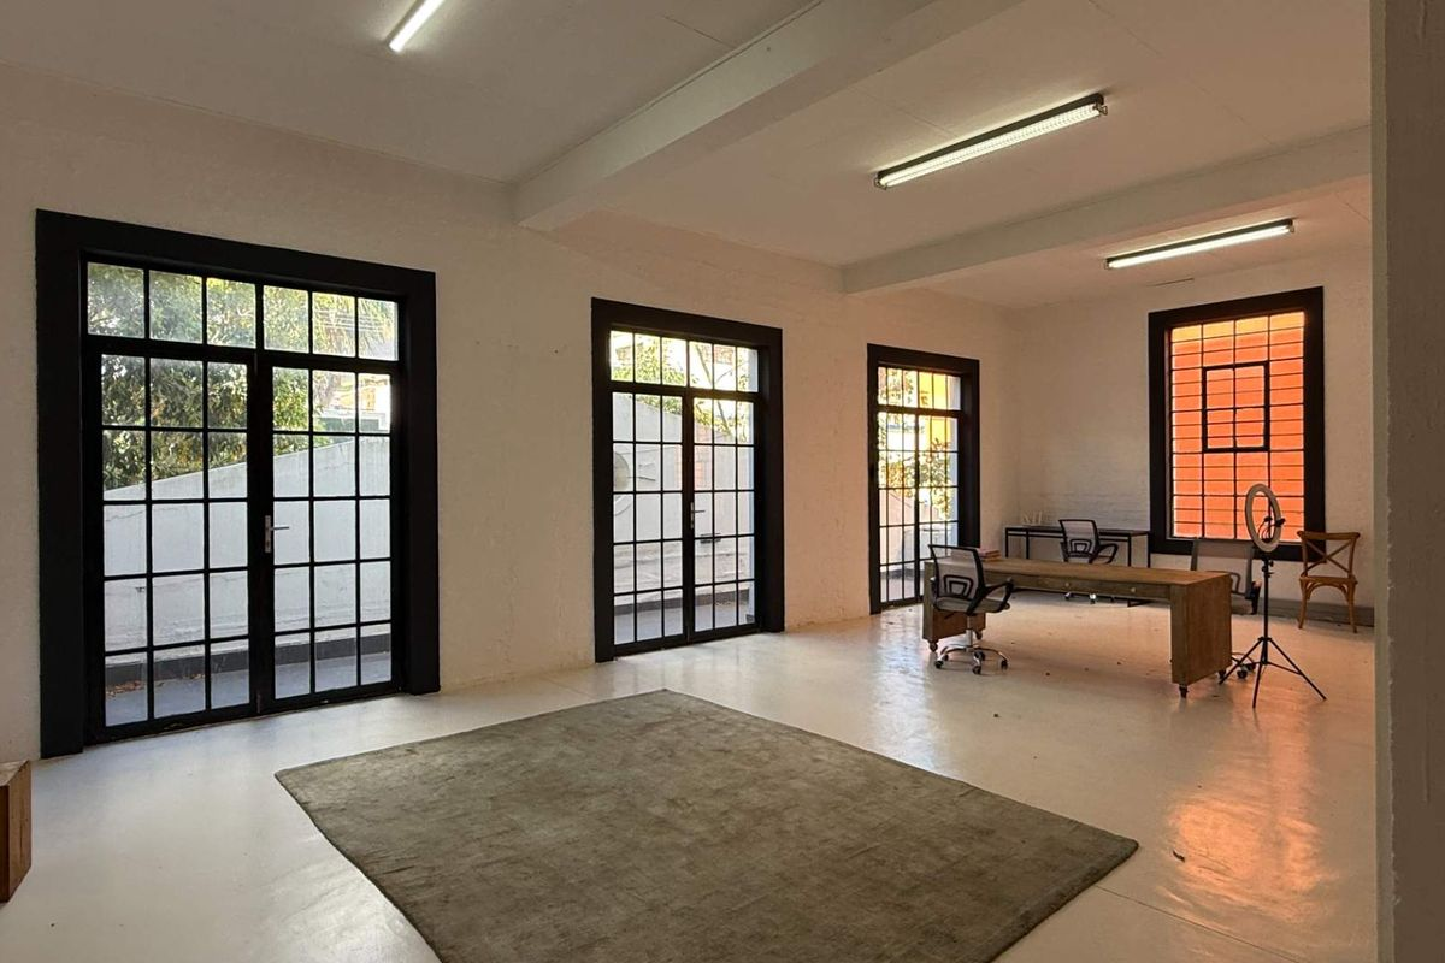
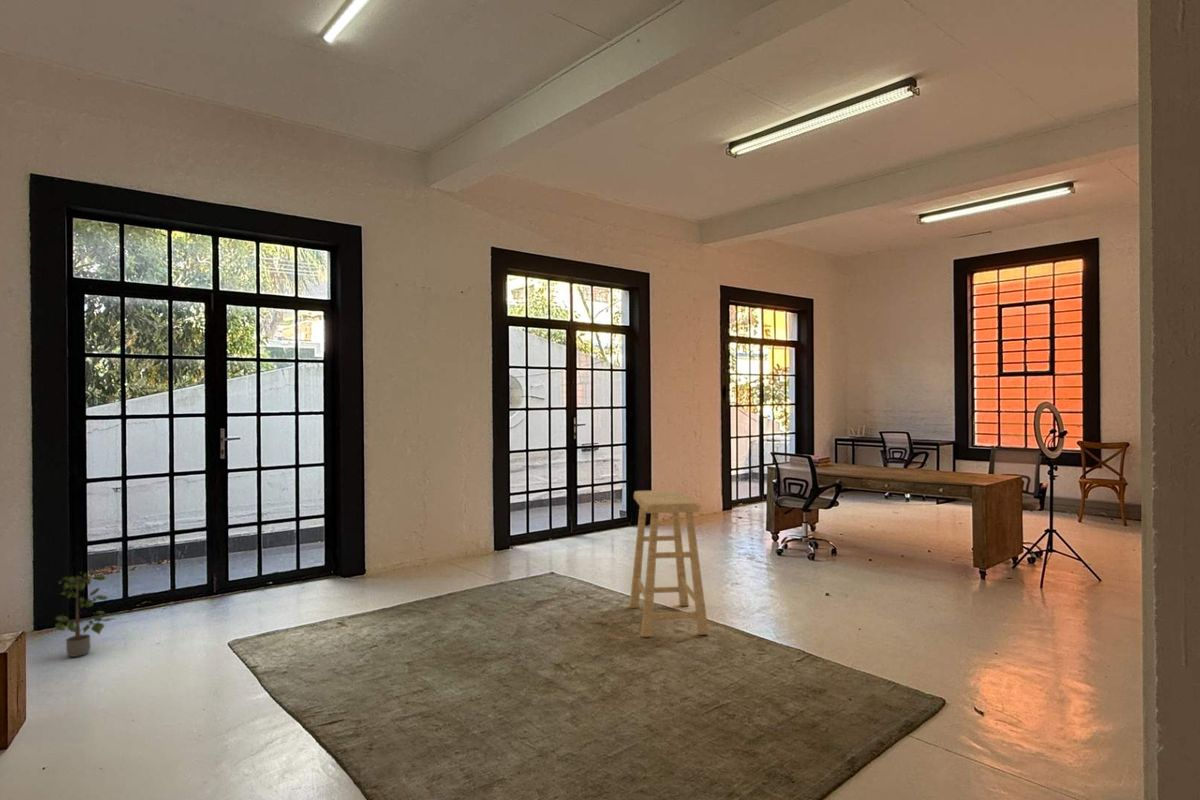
+ stool [629,489,710,638]
+ potted plant [54,570,114,658]
